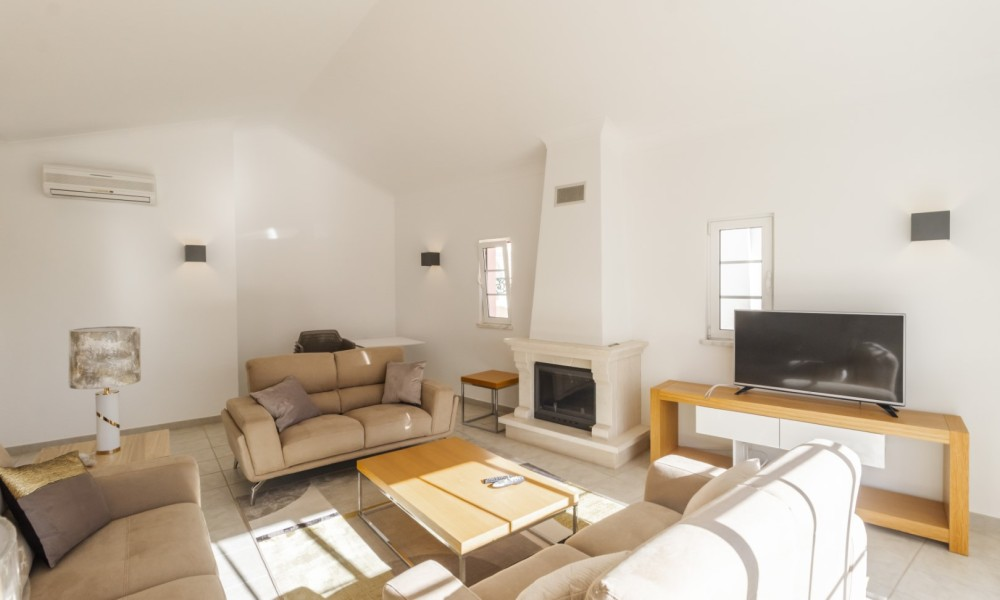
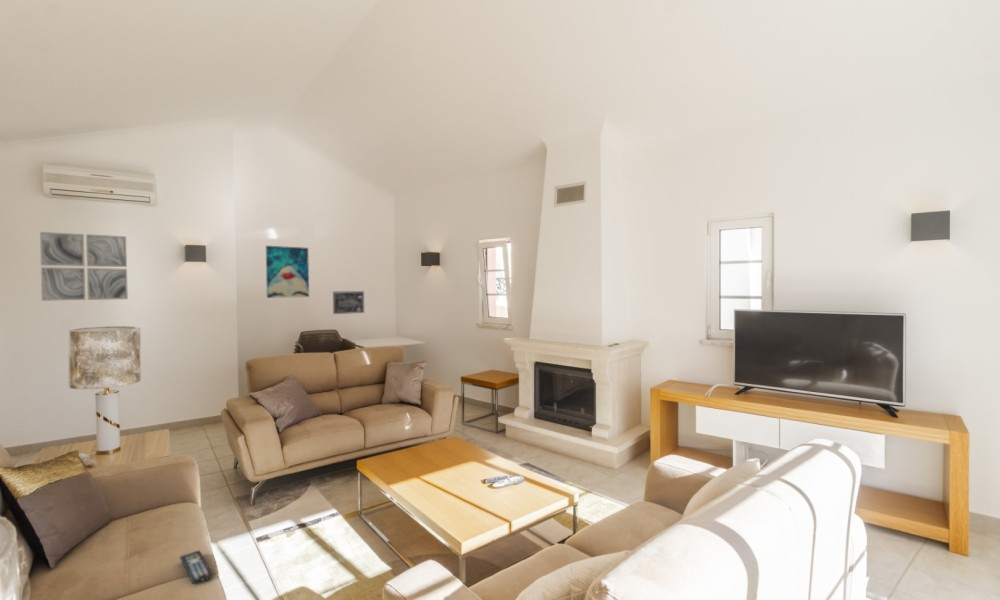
+ wall art [265,245,310,299]
+ wall art [39,231,129,302]
+ remote control [179,549,214,585]
+ wall art [332,290,365,315]
